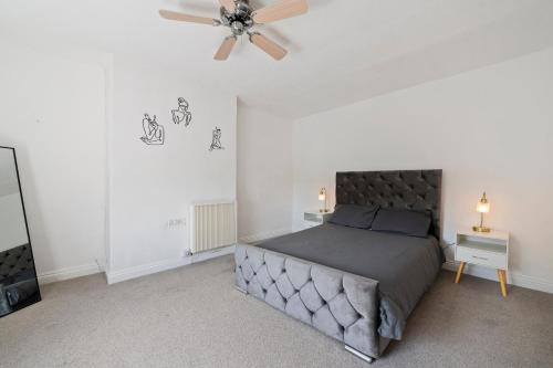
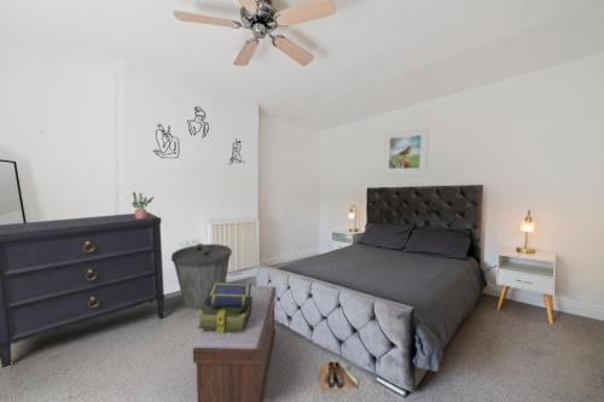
+ stack of books [196,282,254,333]
+ bench [192,285,277,402]
+ boots [316,360,360,392]
+ potted plant [130,191,156,220]
+ dresser [0,211,165,369]
+ trash can [170,243,233,310]
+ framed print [382,127,430,176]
